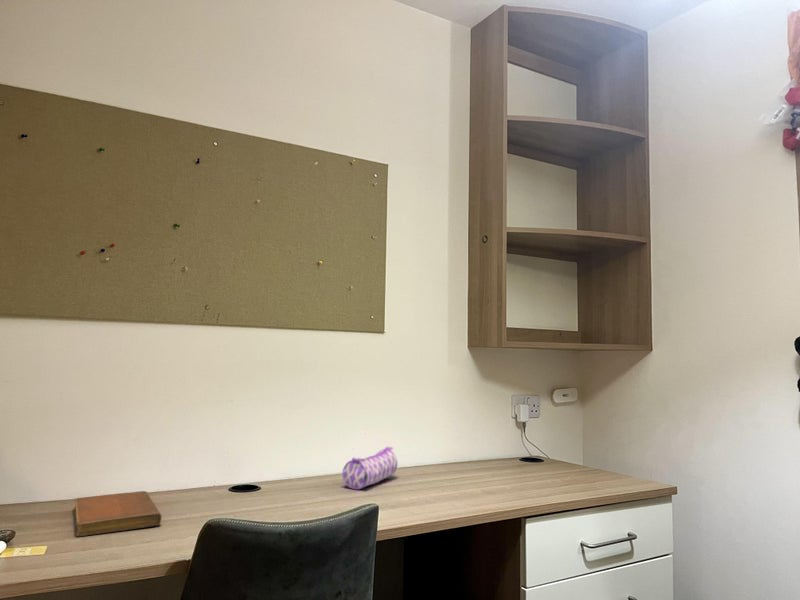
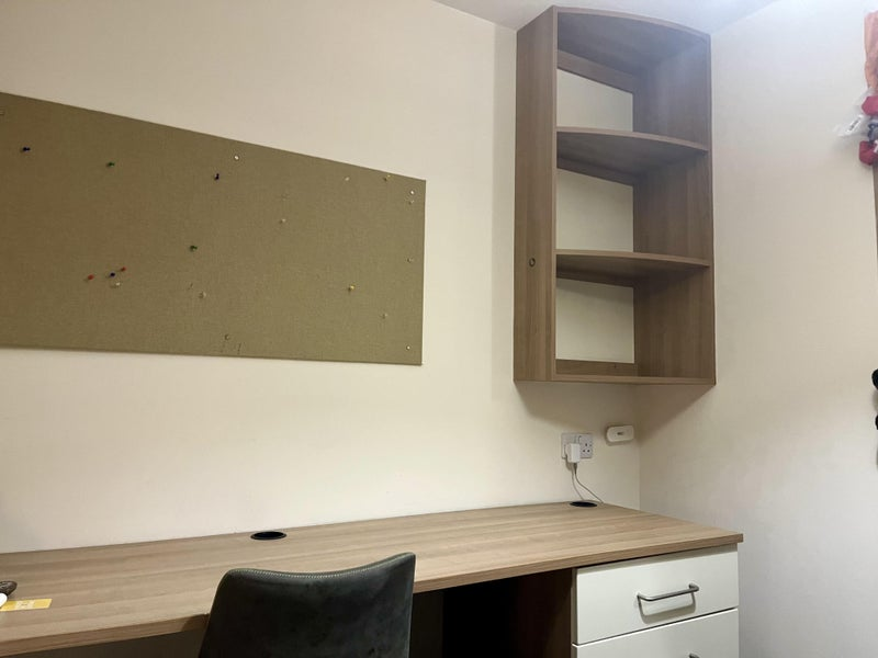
- pencil case [341,446,398,490]
- notebook [73,490,162,537]
